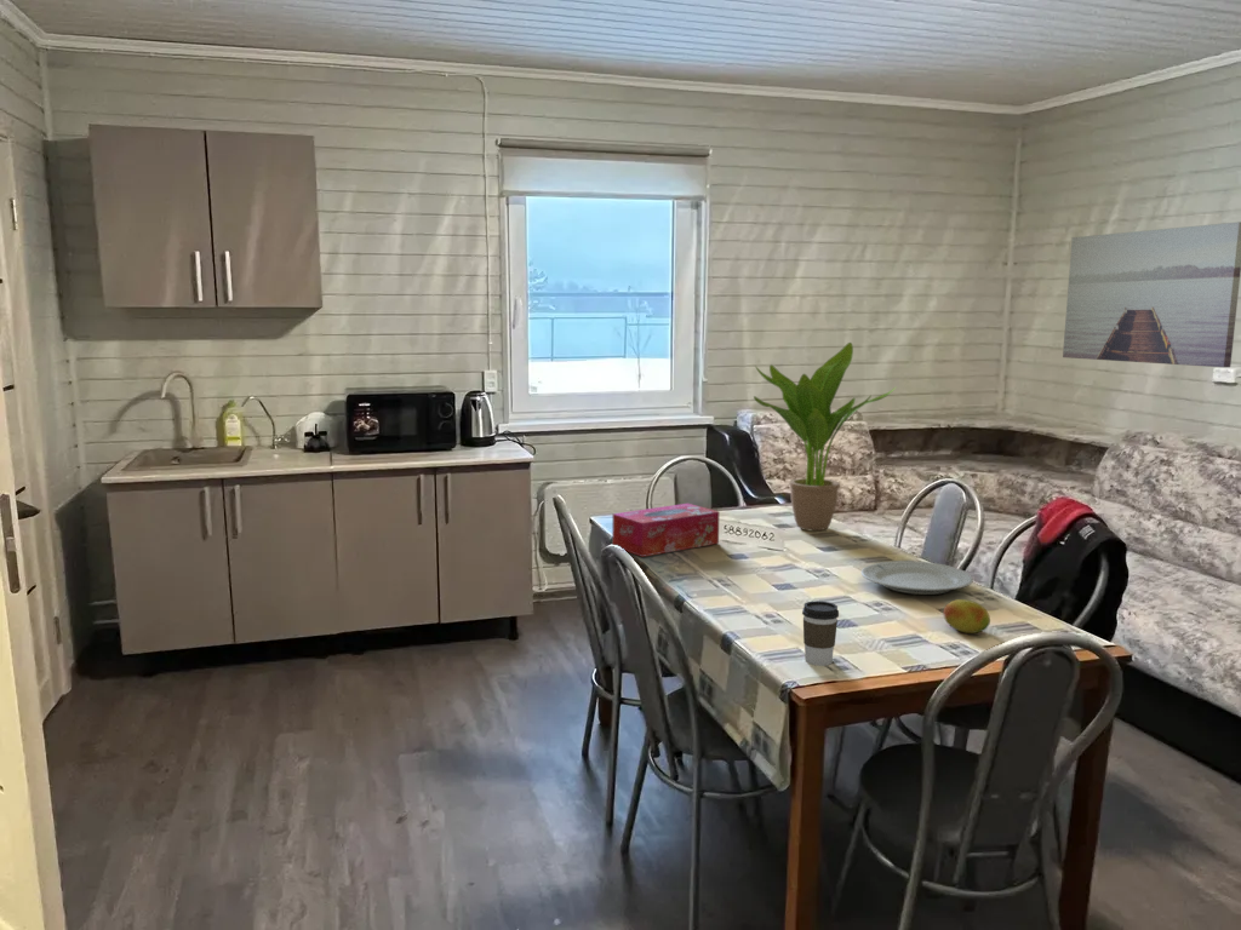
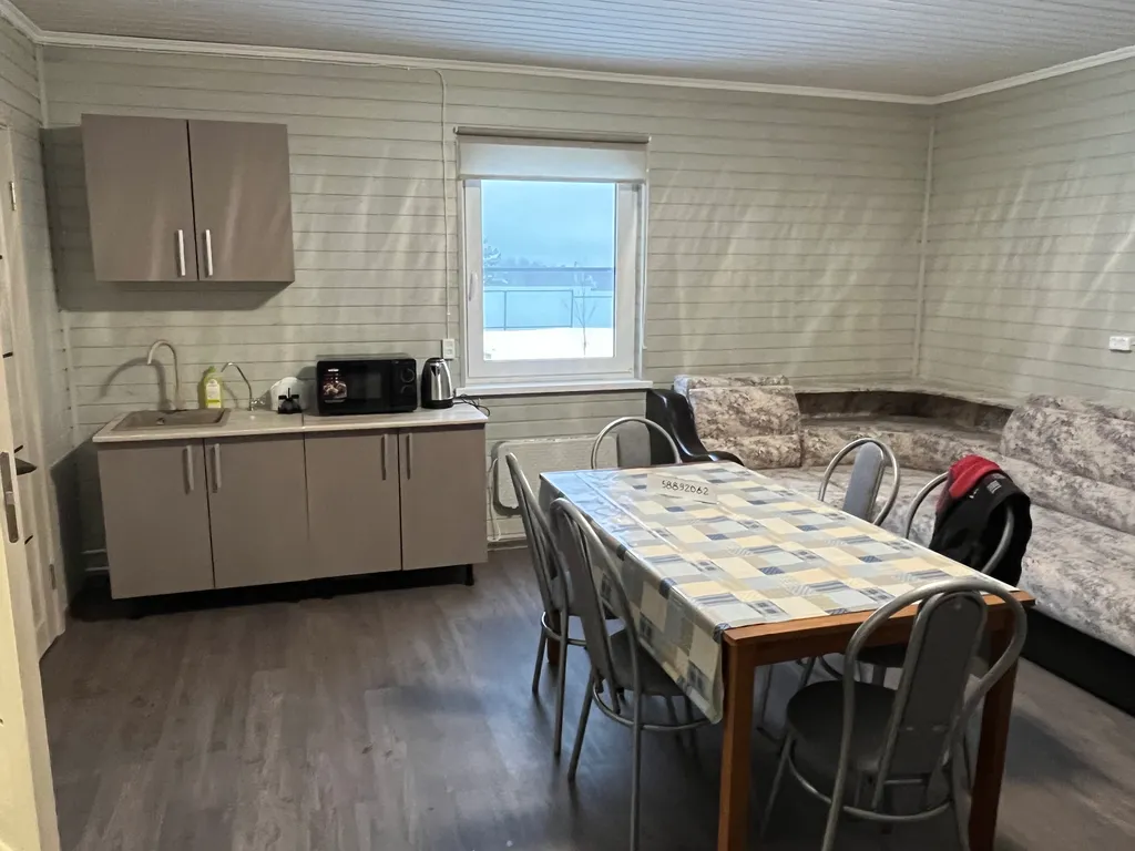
- fruit [942,598,991,635]
- coffee cup [801,599,840,667]
- wall art [1062,220,1241,368]
- chinaware [860,559,974,596]
- tissue box [611,503,721,558]
- potted plant [753,341,898,532]
